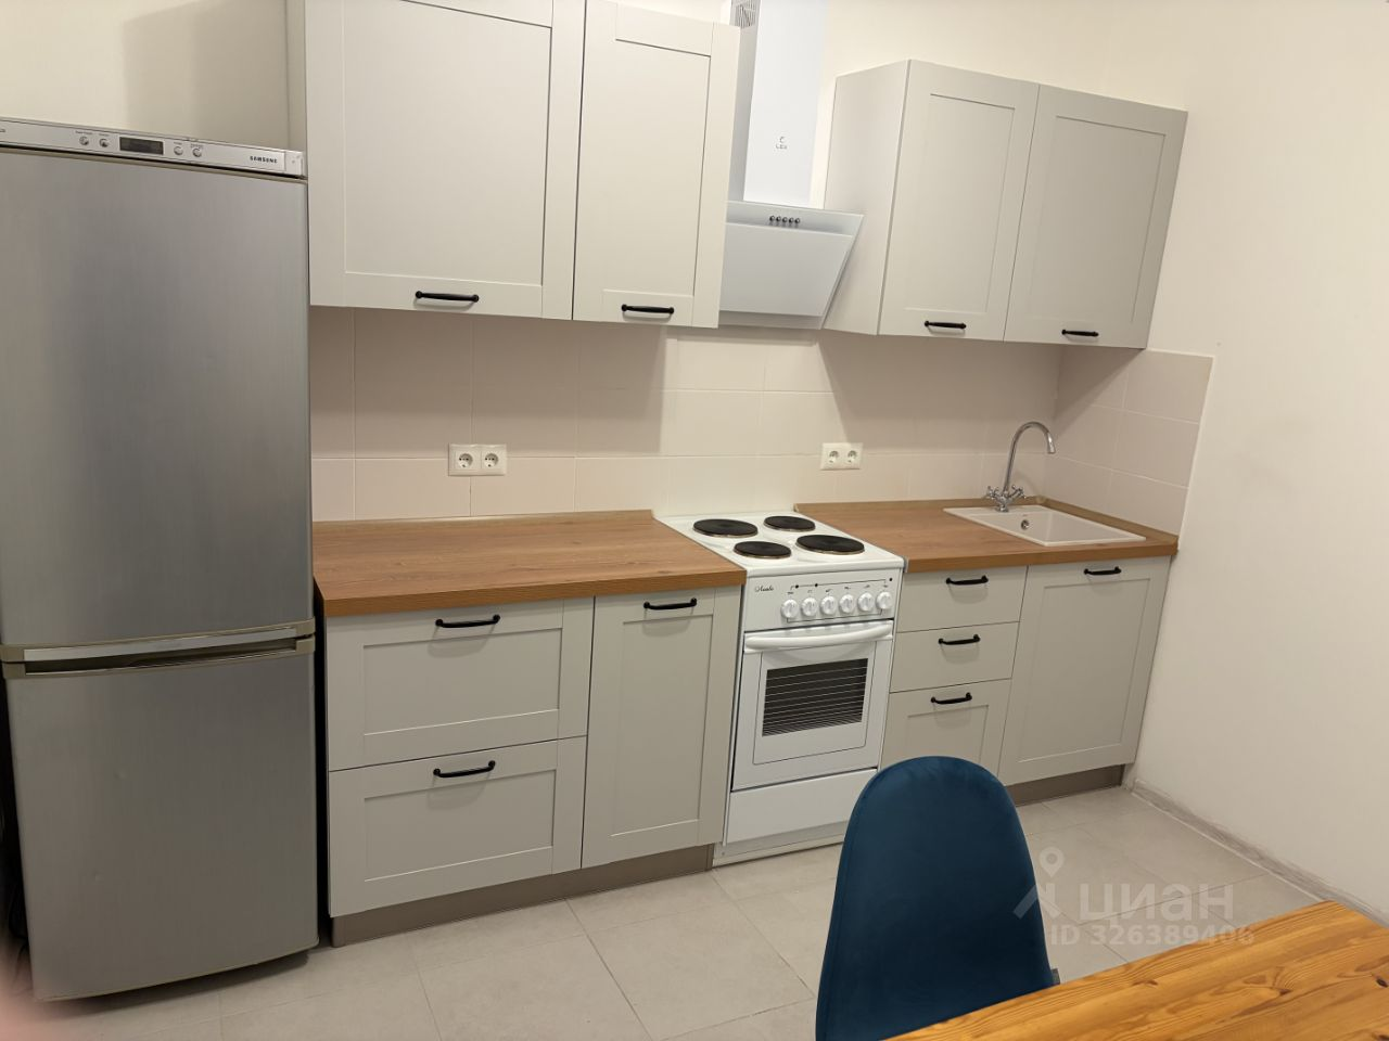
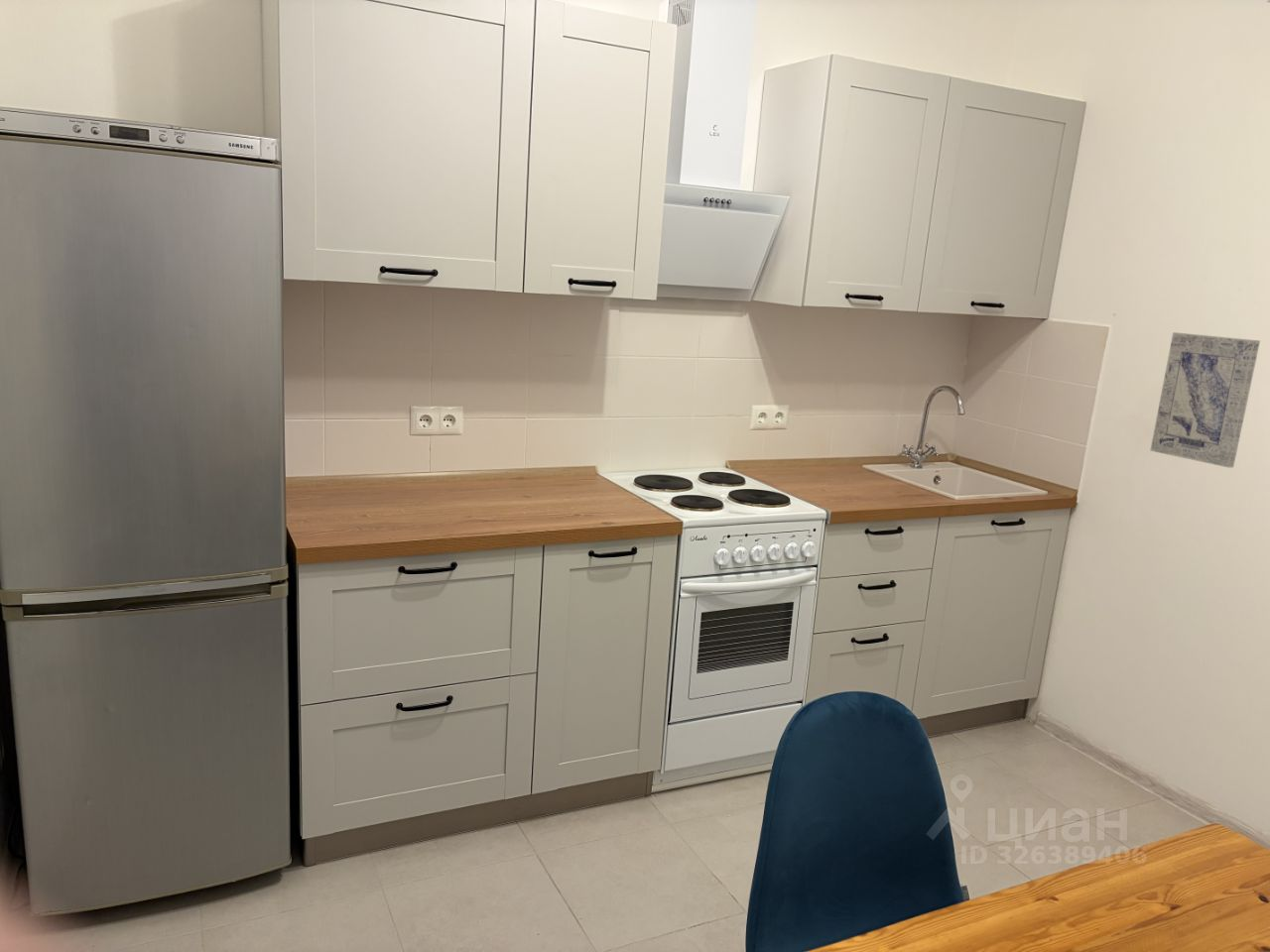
+ wall art [1150,331,1261,468]
